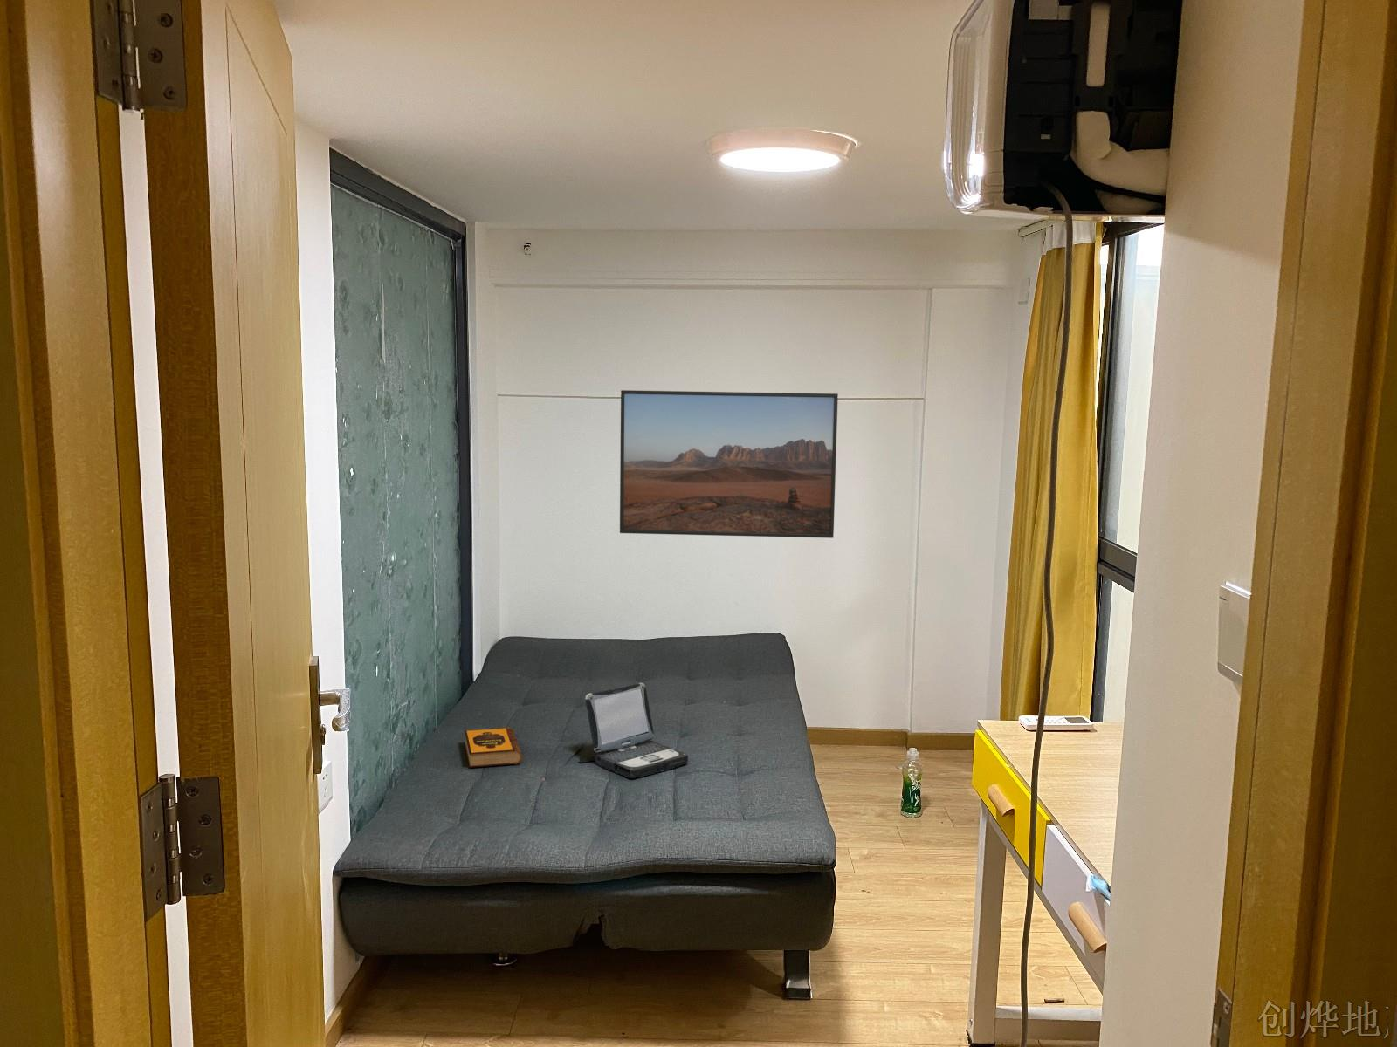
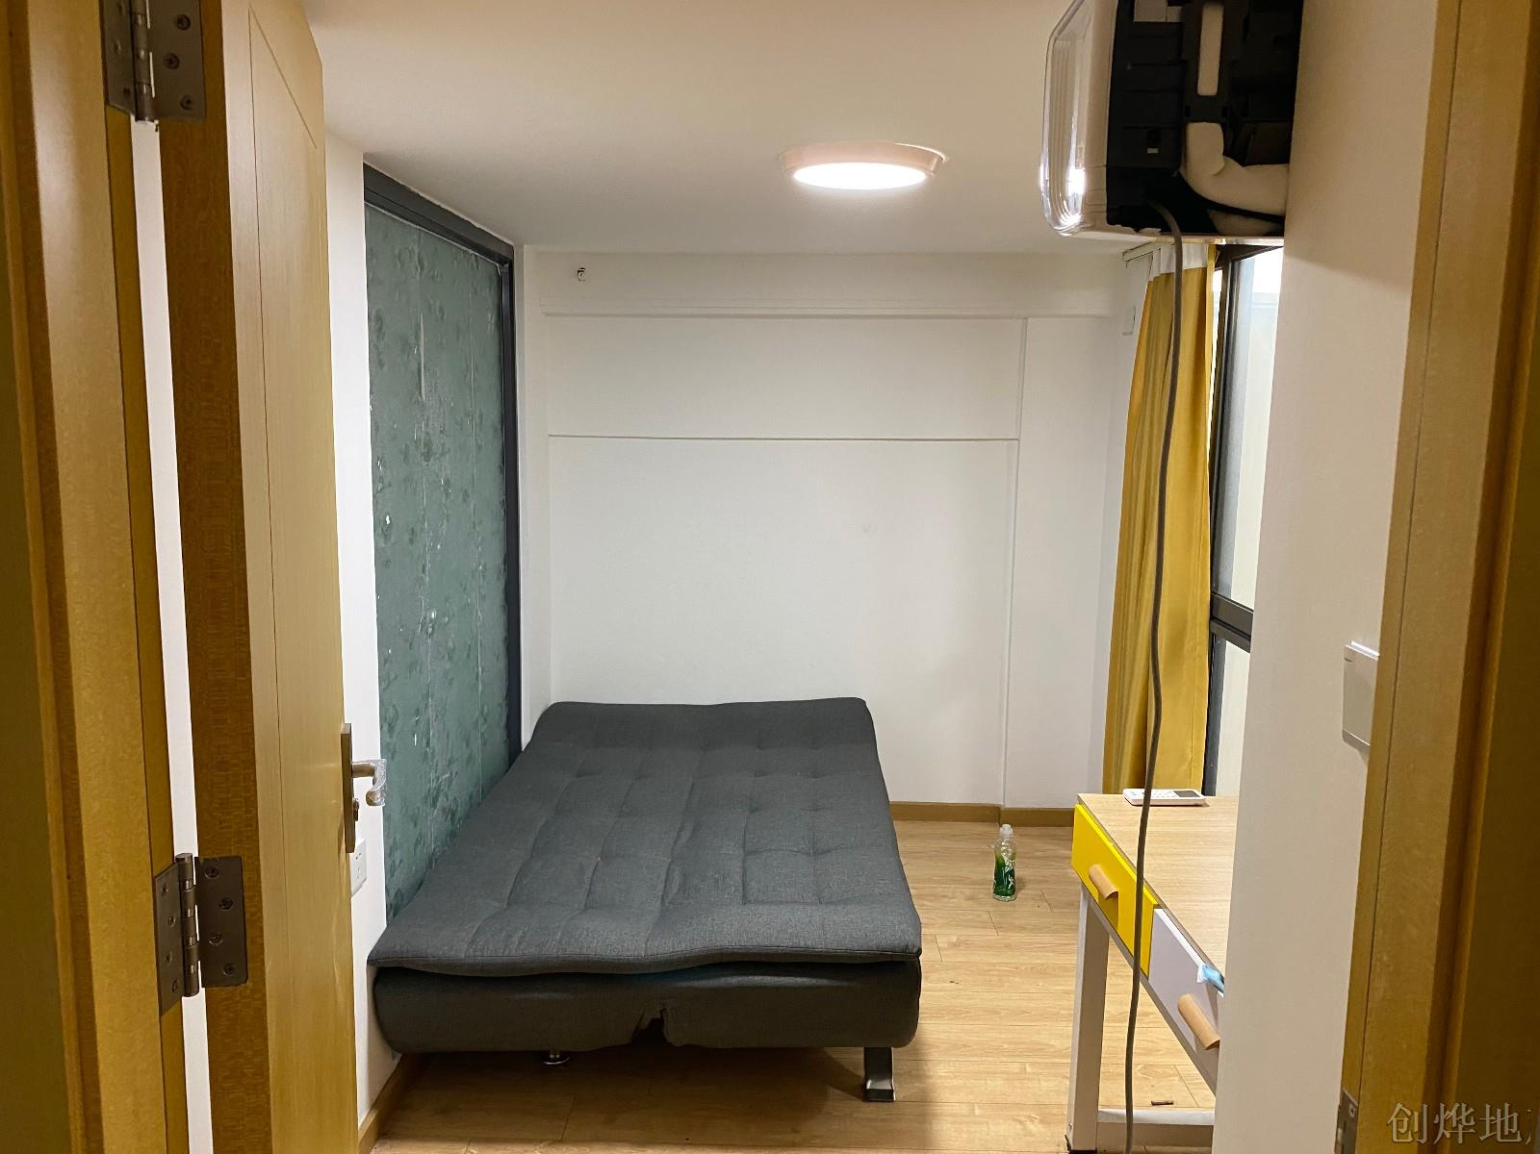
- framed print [619,389,839,539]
- laptop [578,682,689,779]
- hardback book [463,727,522,769]
